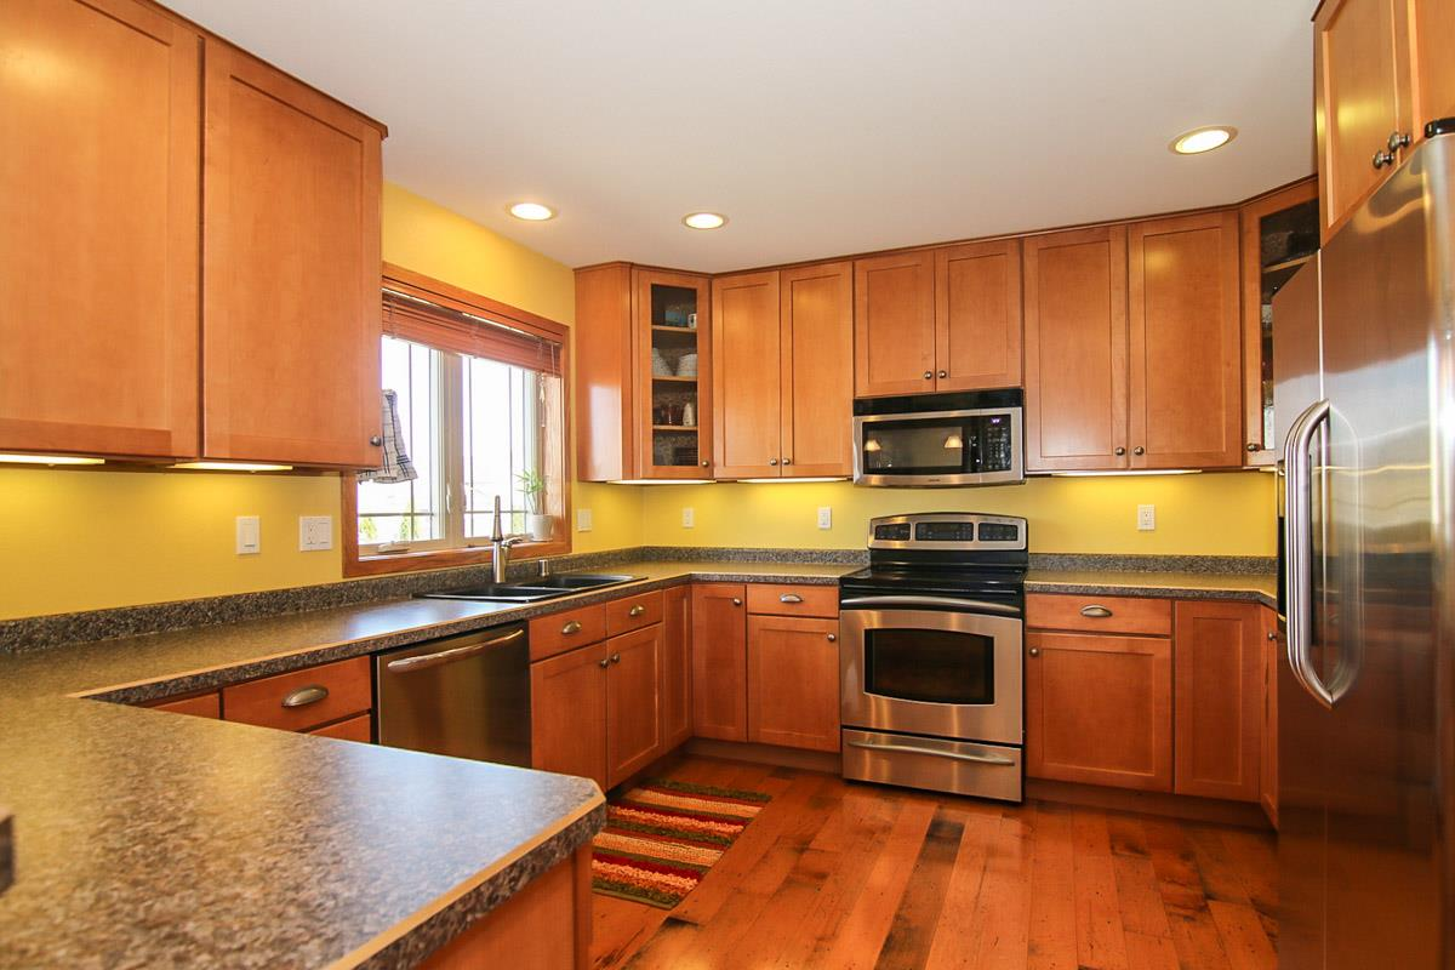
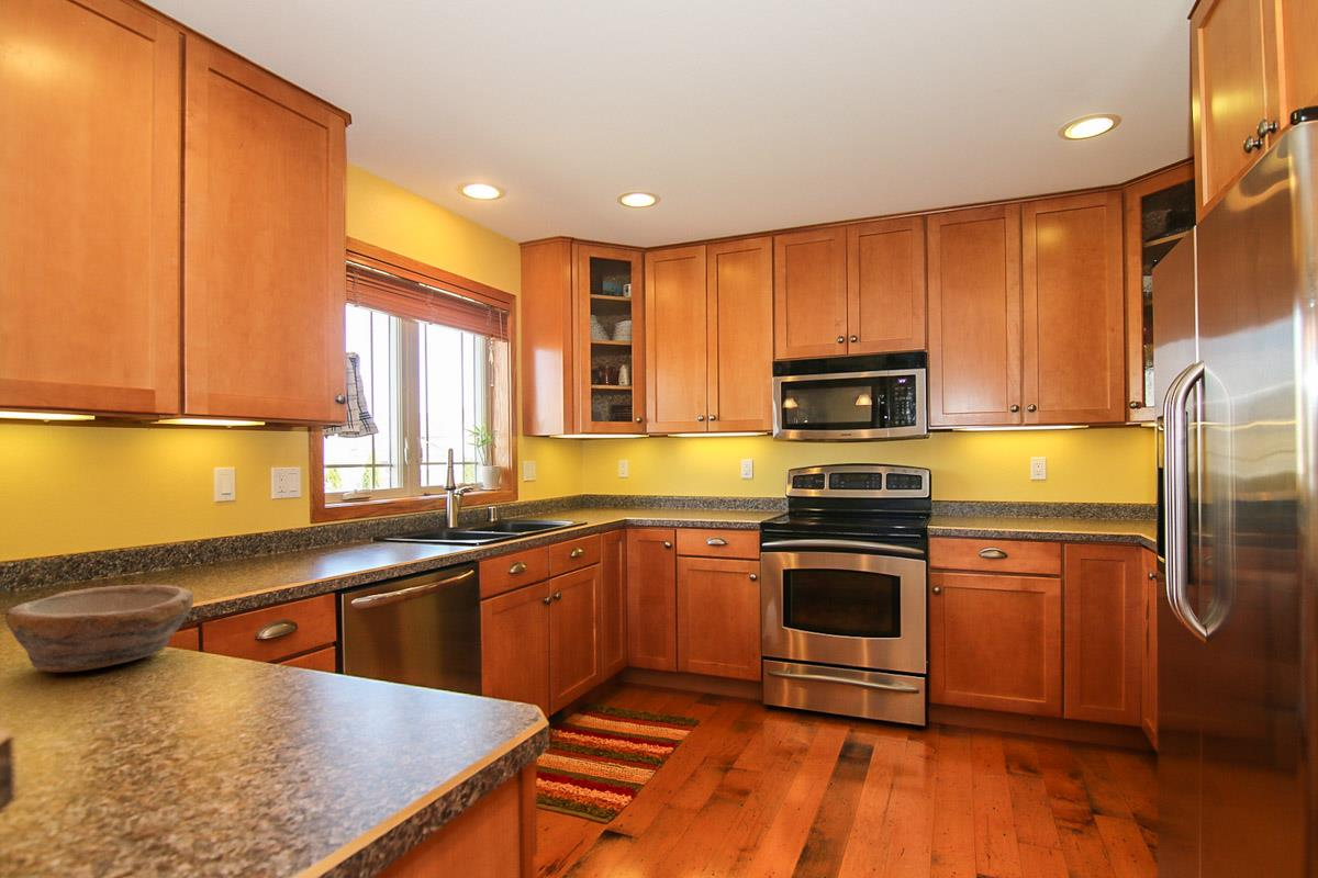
+ bowl [4,584,194,673]
